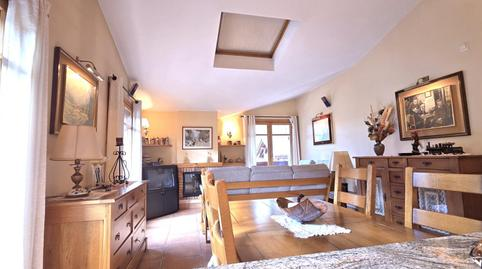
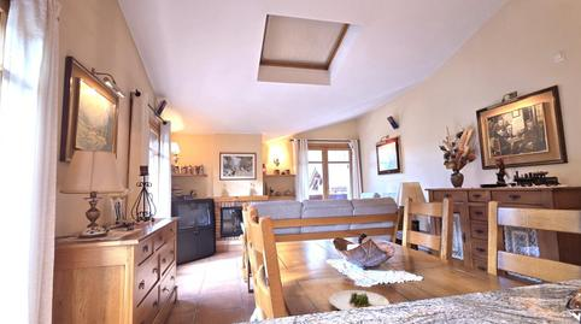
+ salad plate [328,289,391,311]
